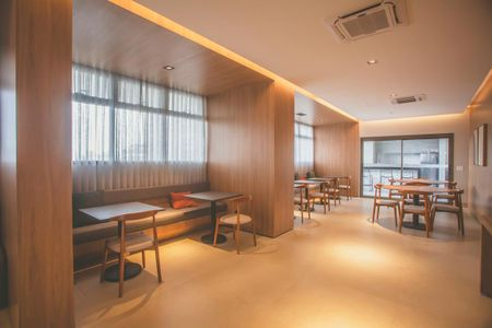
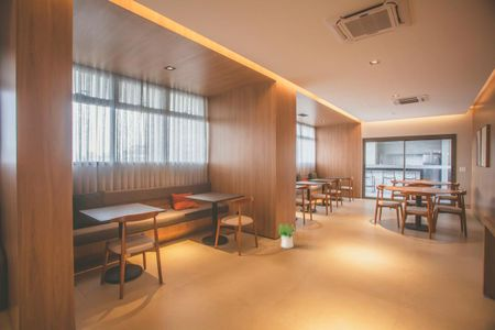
+ potted plant [277,222,297,250]
